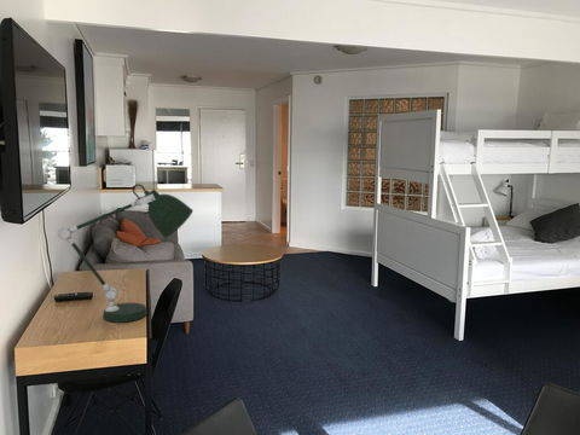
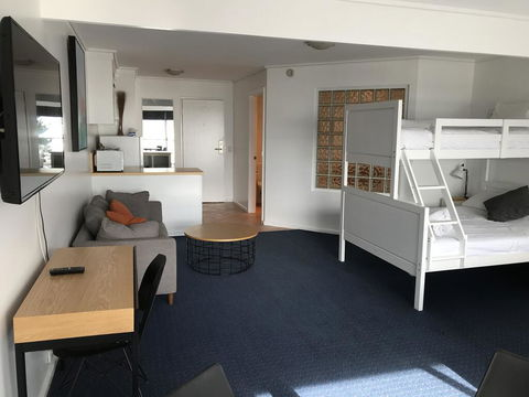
- desk lamp [57,184,195,324]
